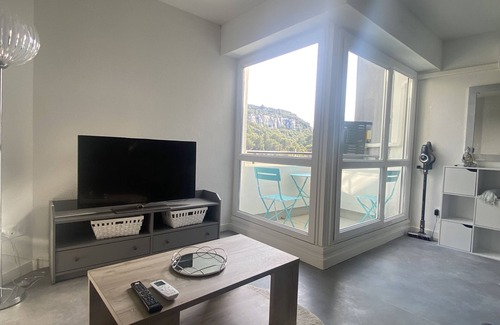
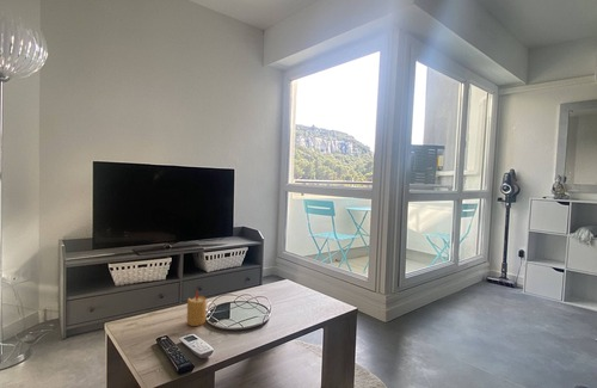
+ candle [185,290,208,327]
